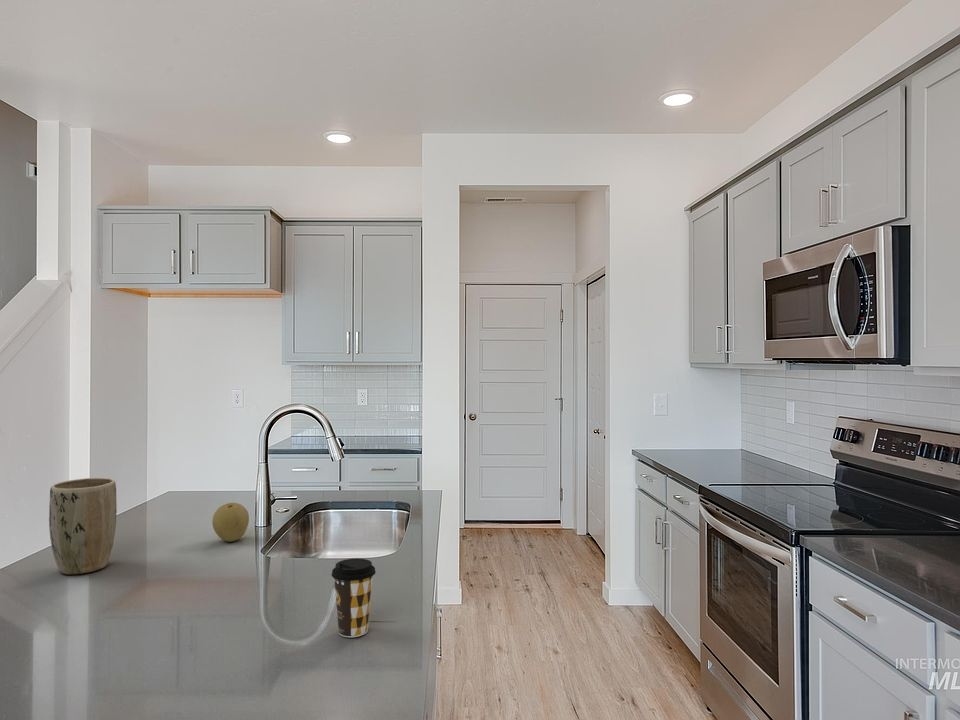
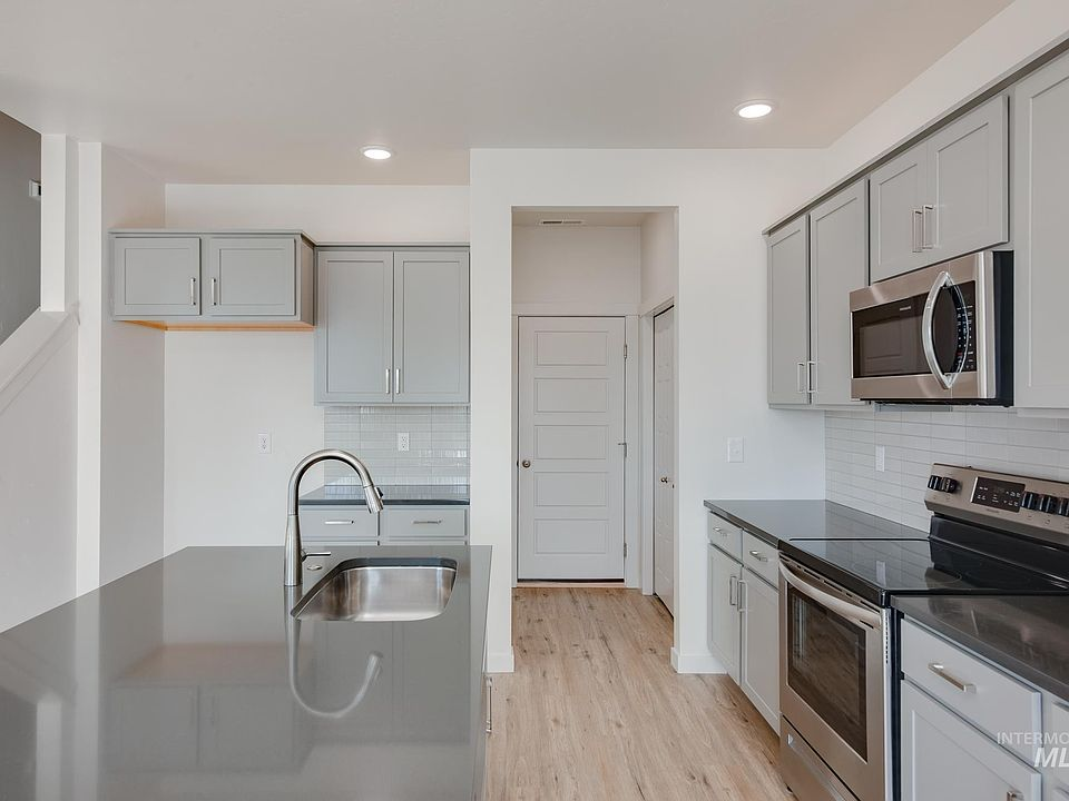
- fruit [211,502,250,543]
- coffee cup [331,557,377,638]
- plant pot [48,477,118,575]
